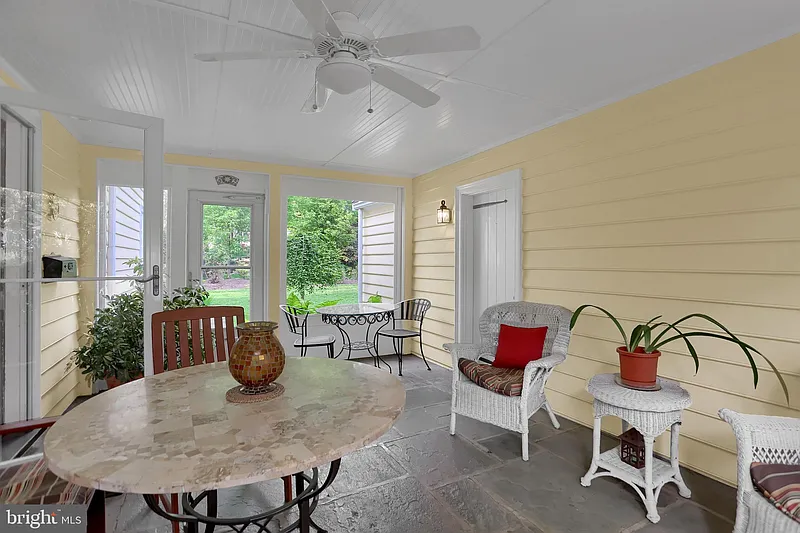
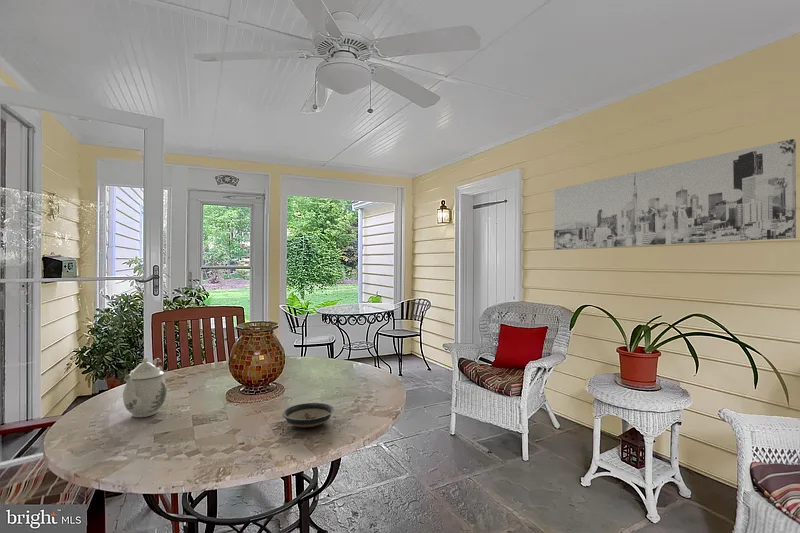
+ saucer [282,402,335,429]
+ teapot [122,356,168,418]
+ wall art [553,138,797,251]
